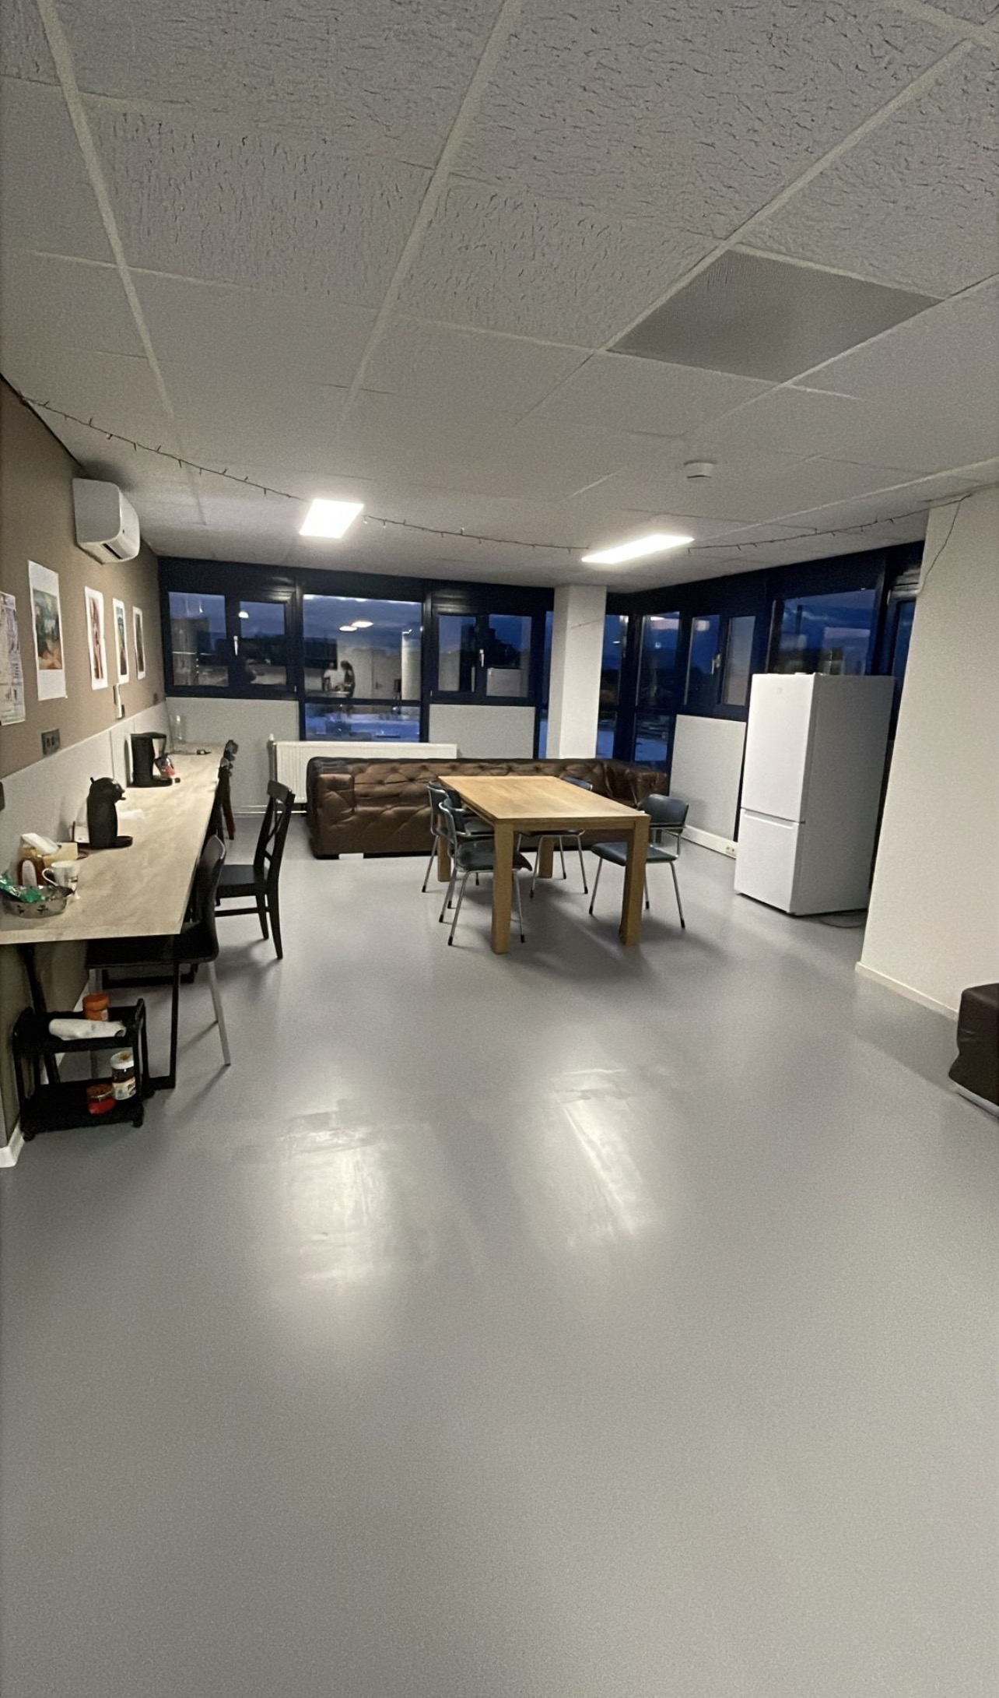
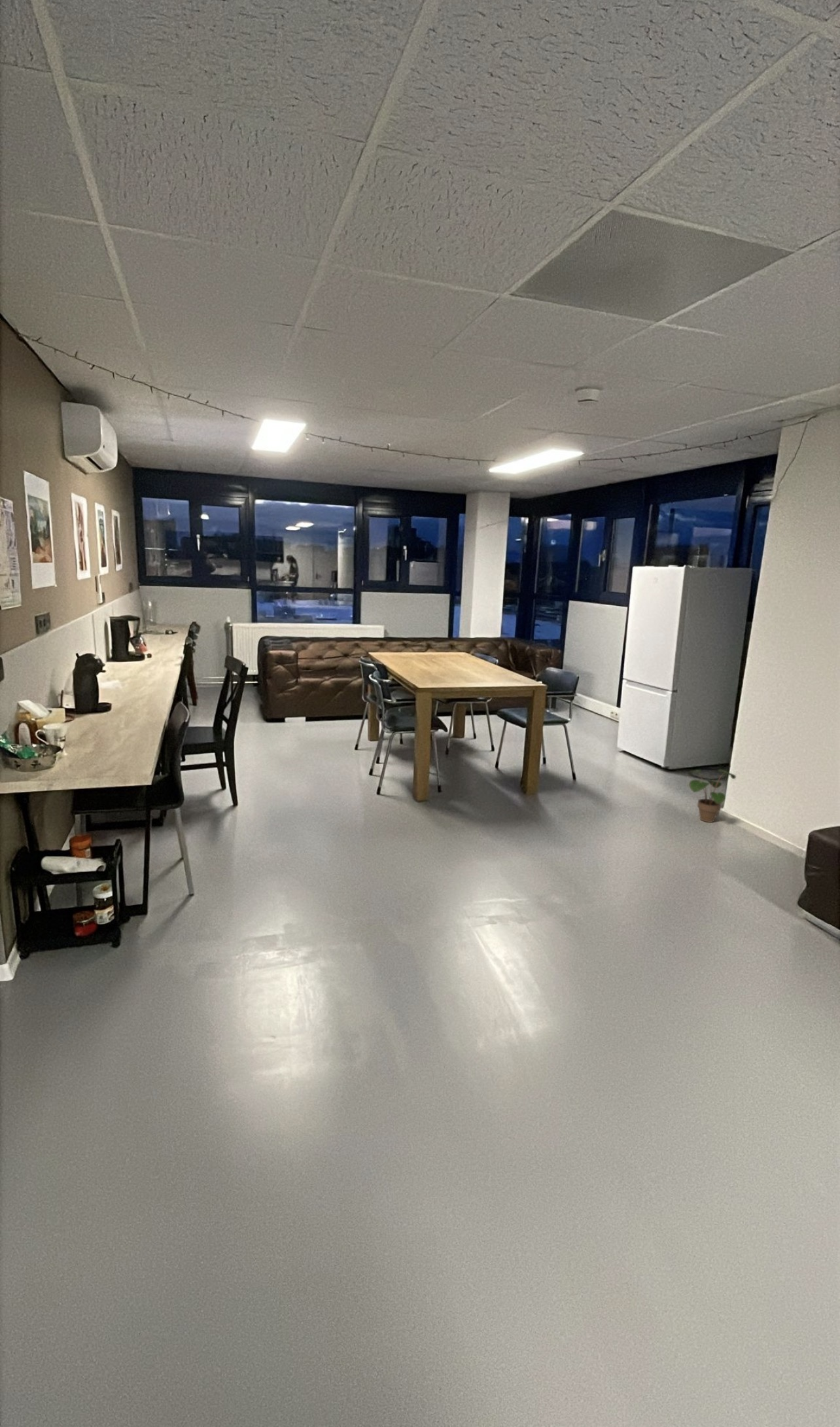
+ potted plant [688,769,737,823]
